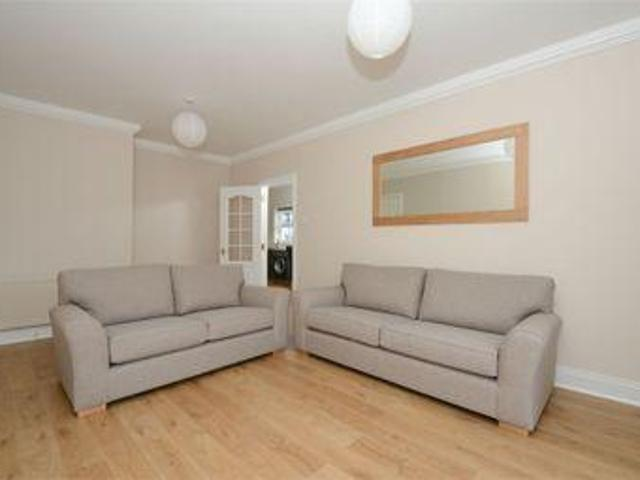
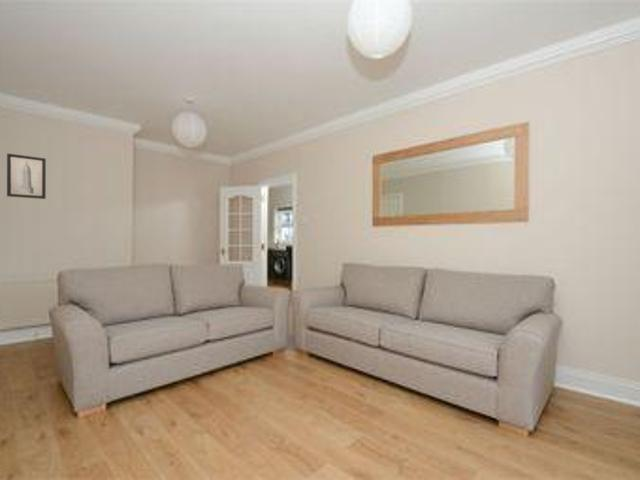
+ wall art [6,152,47,200]
